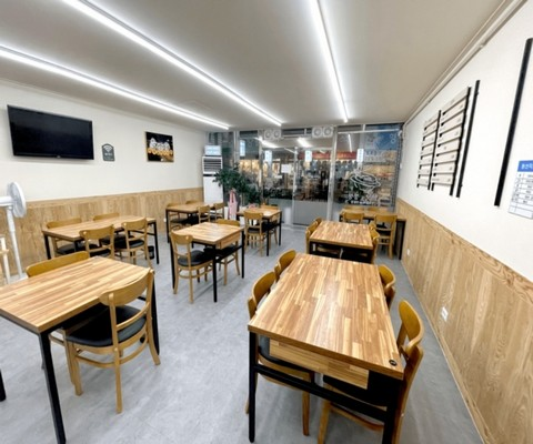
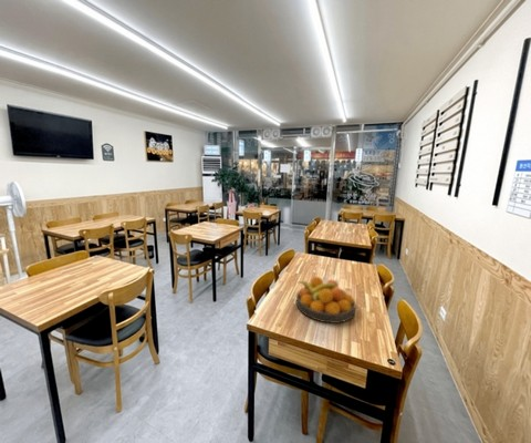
+ fruit bowl [295,276,357,324]
